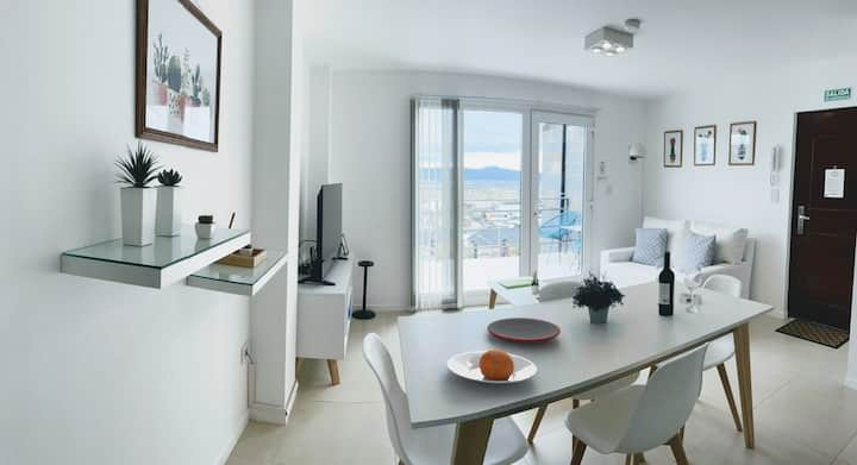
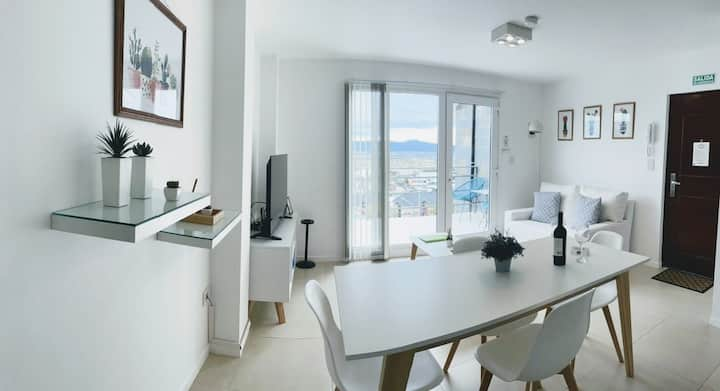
- plate [486,316,562,344]
- plate [445,348,538,384]
